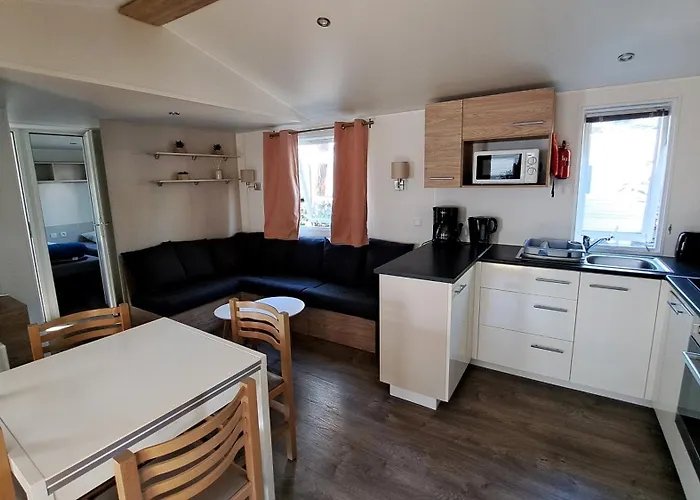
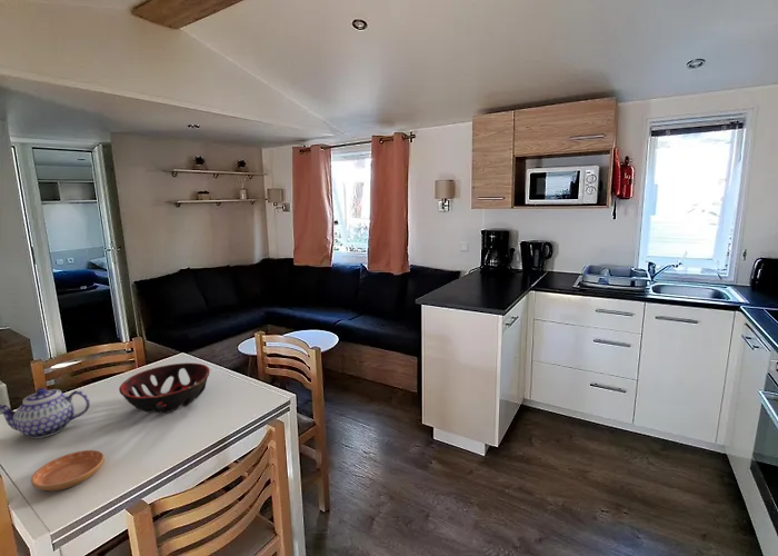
+ teapot [0,387,91,439]
+ decorative bowl [118,361,211,415]
+ saucer [30,449,106,493]
